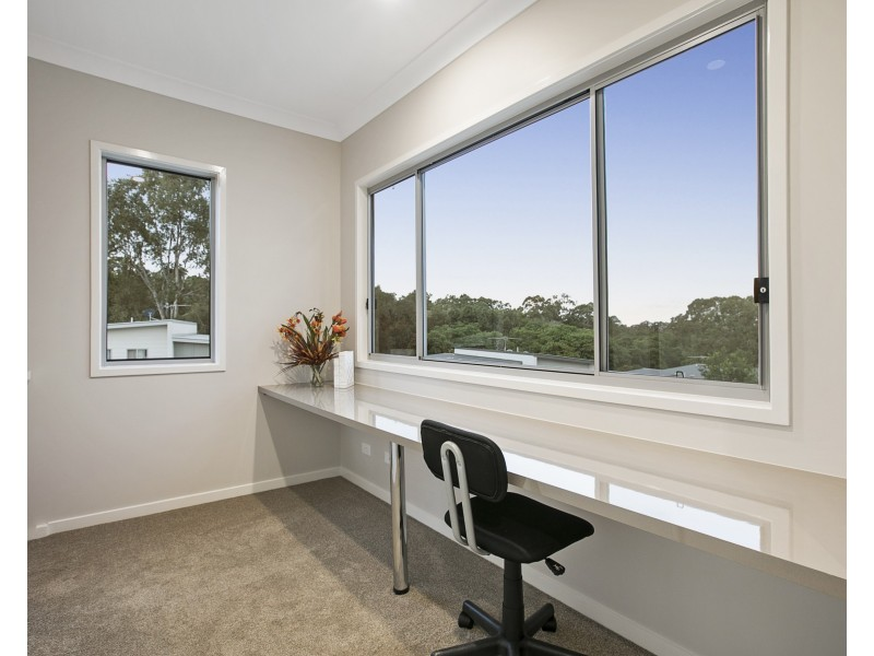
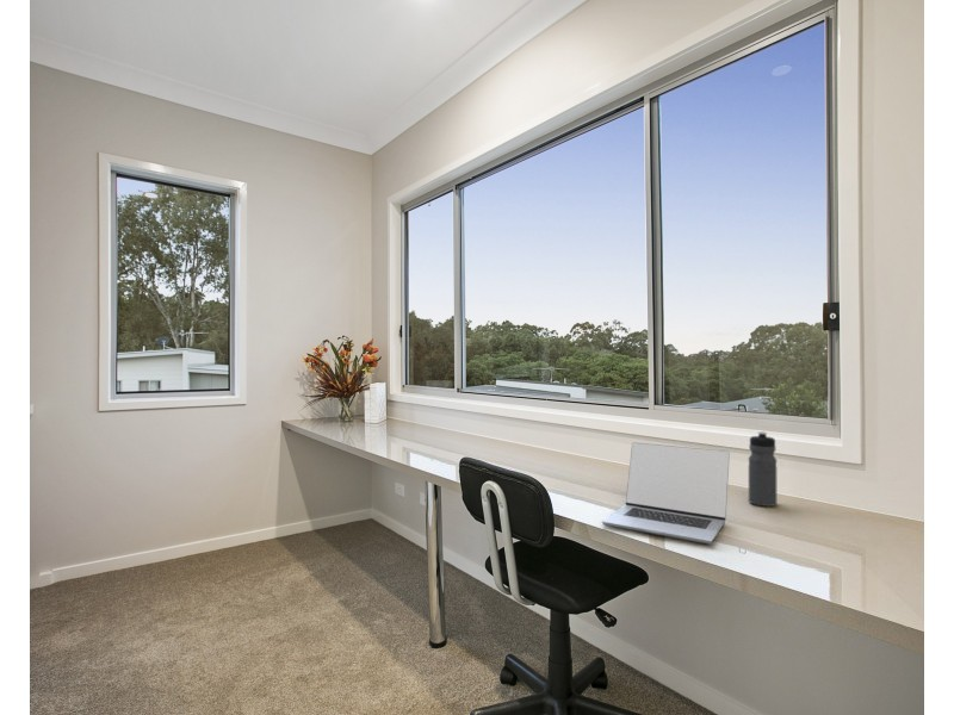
+ water bottle [748,431,778,508]
+ laptop [601,441,731,545]
